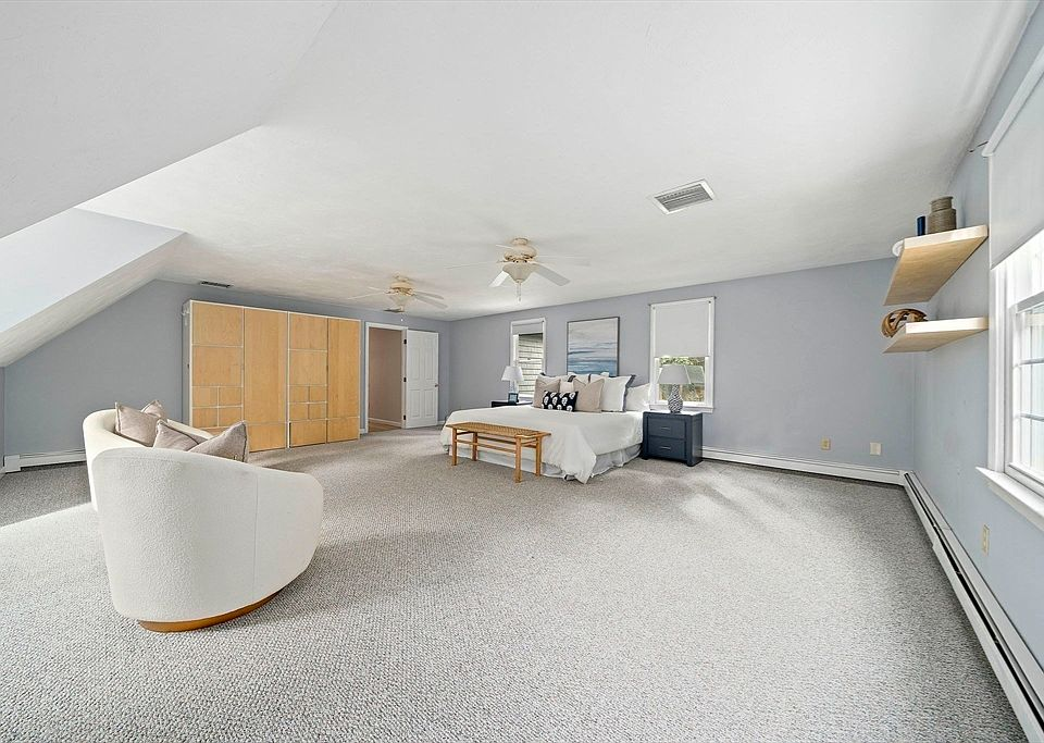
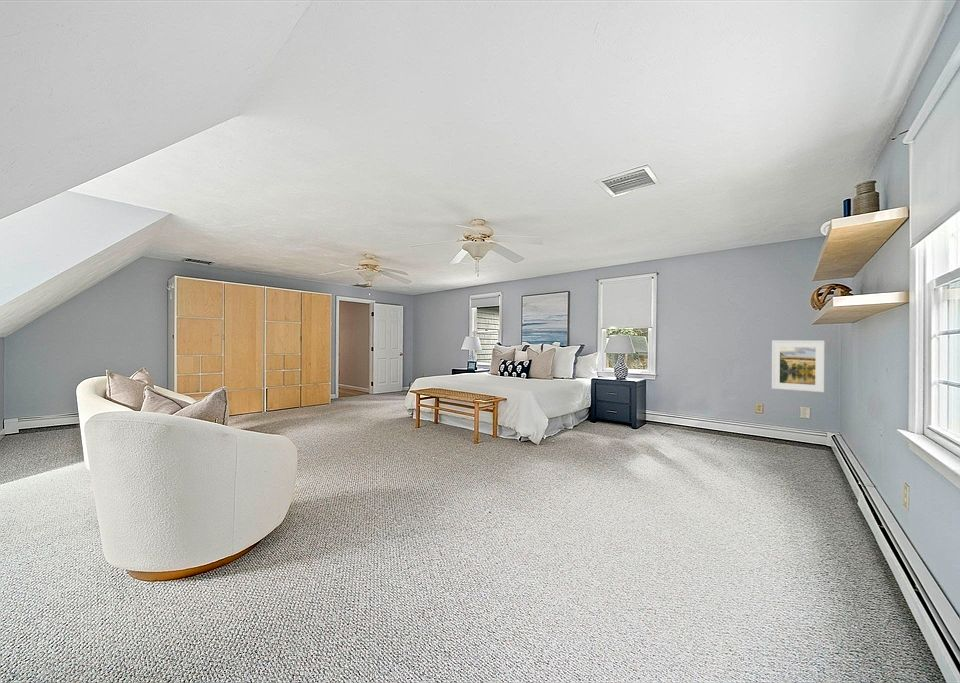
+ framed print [771,339,826,393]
